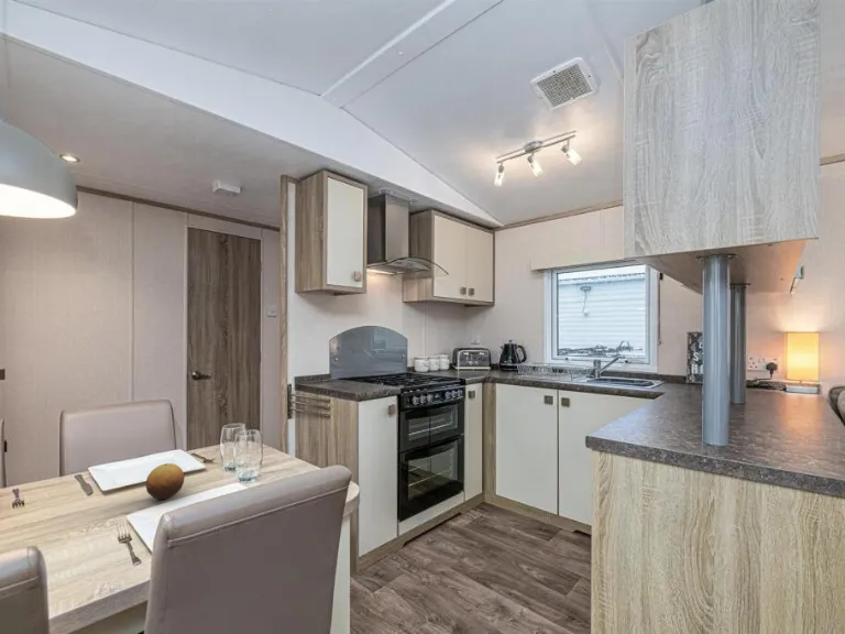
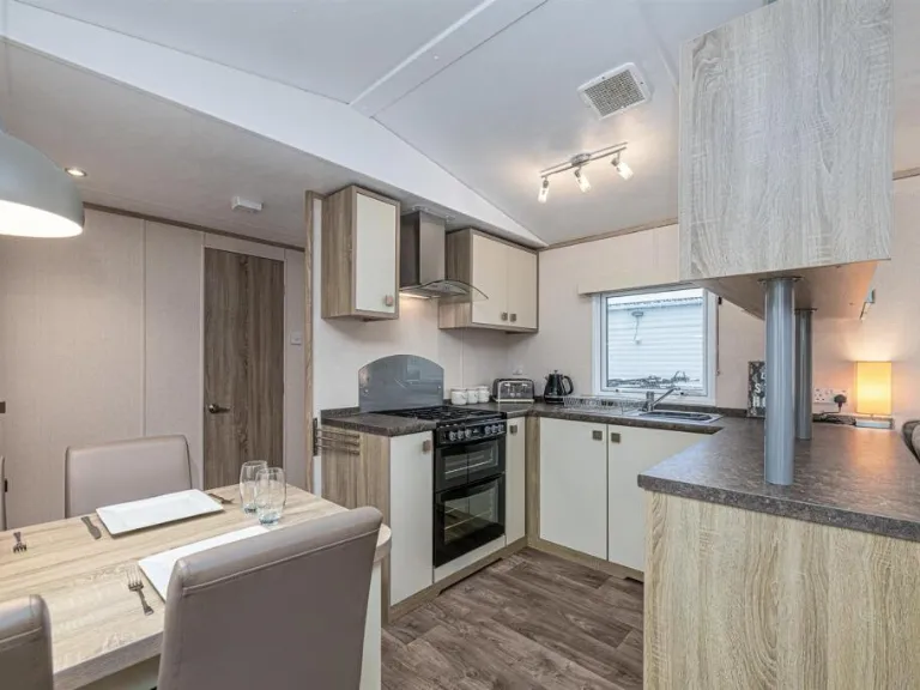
- fruit [145,462,186,500]
